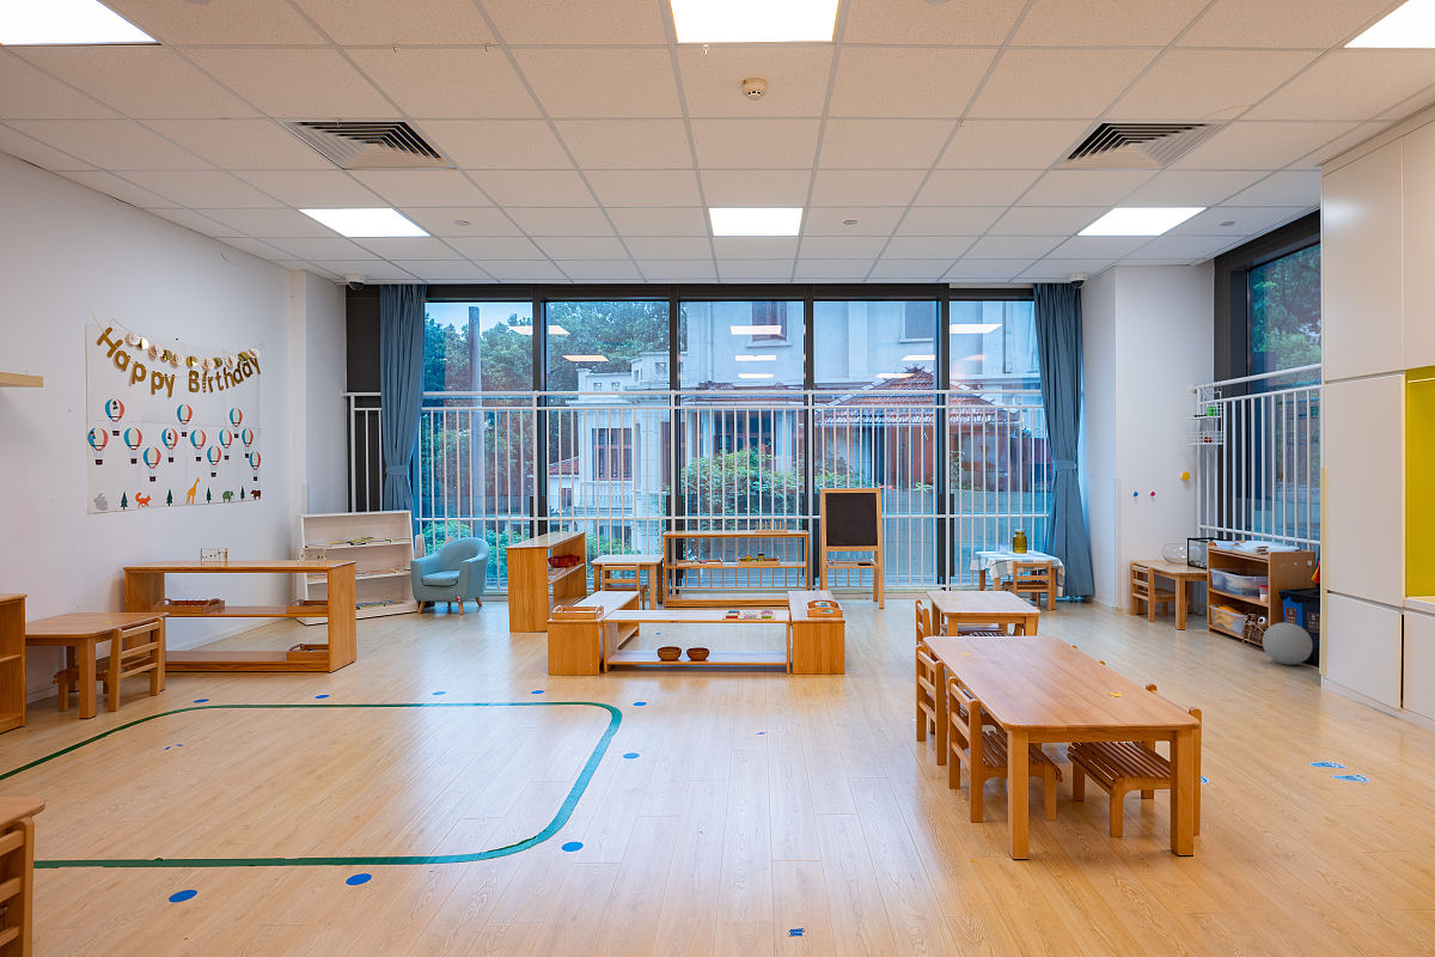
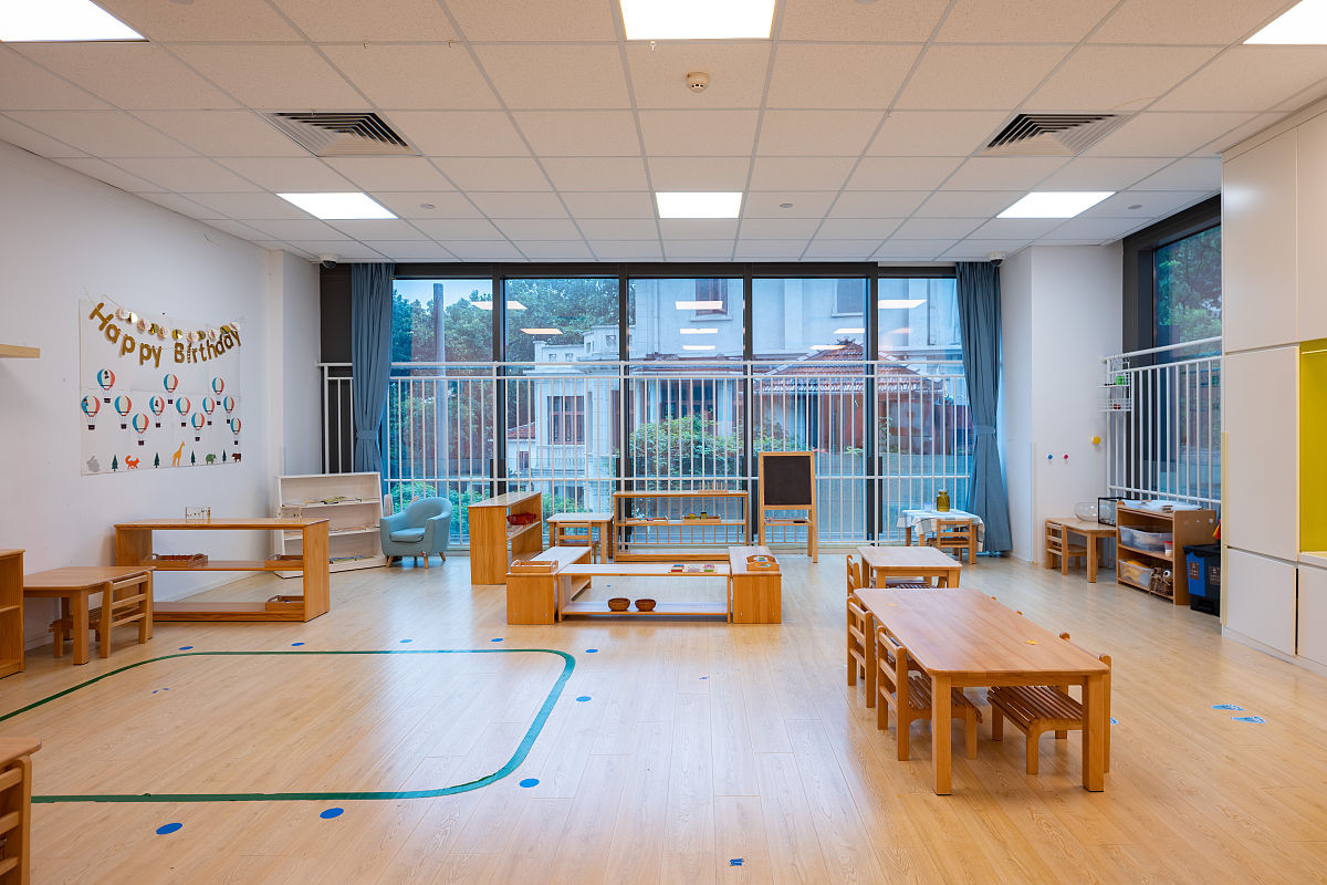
- decorative ball [1262,621,1313,666]
